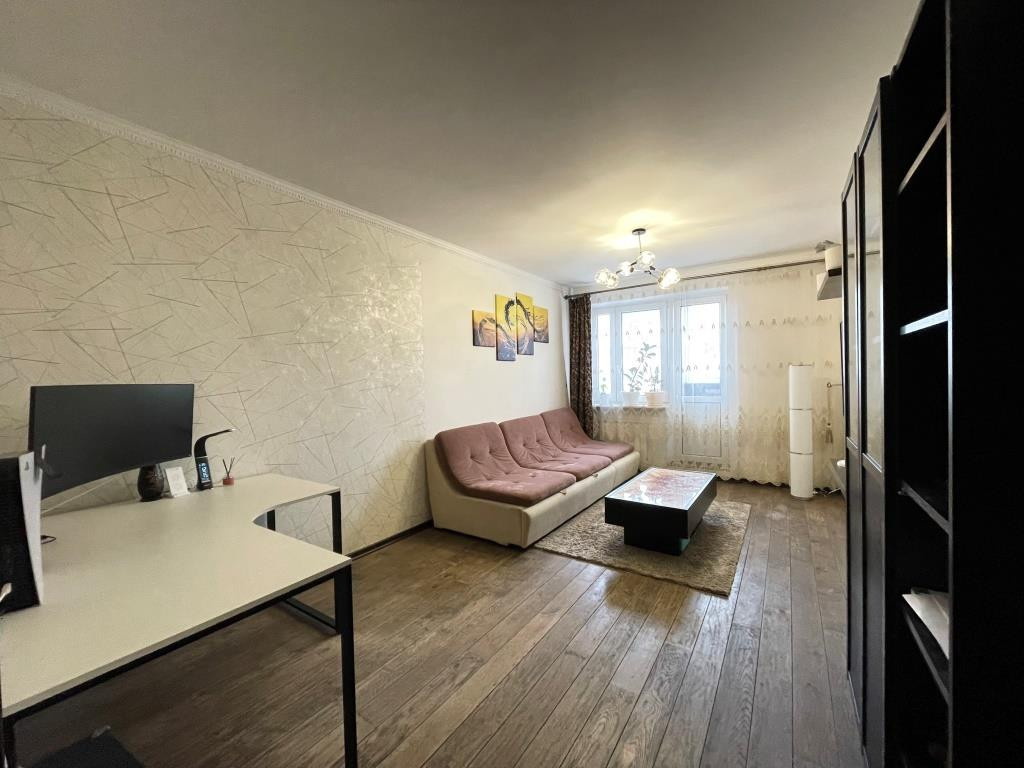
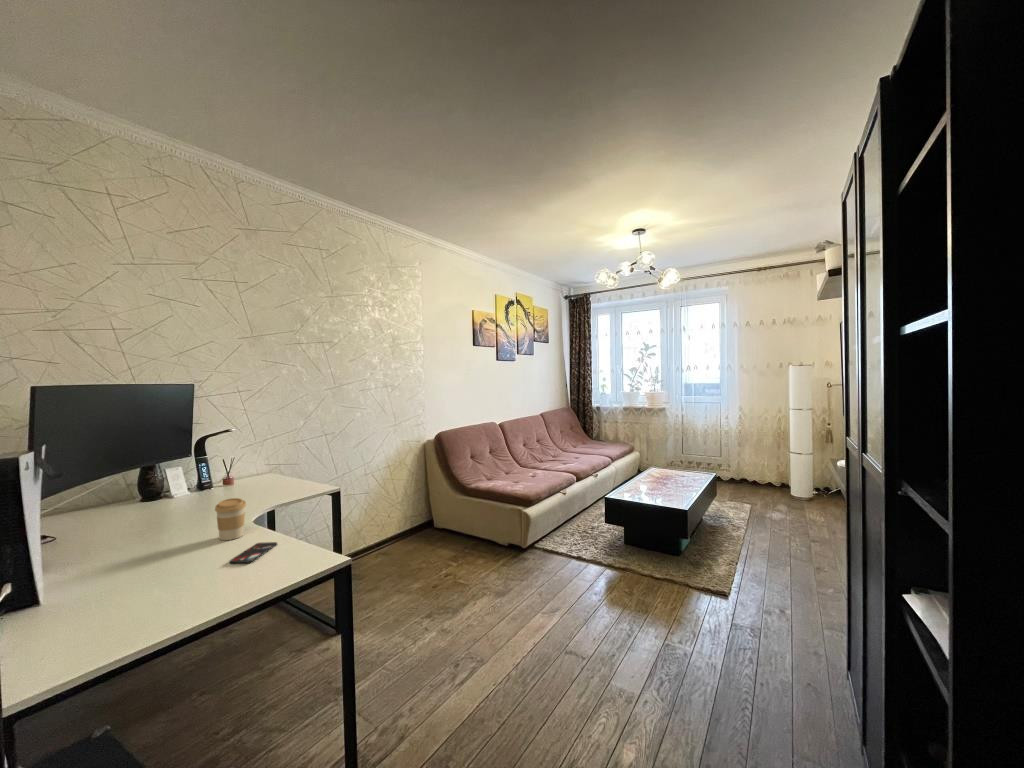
+ smartphone [228,541,278,564]
+ coffee cup [214,497,247,541]
